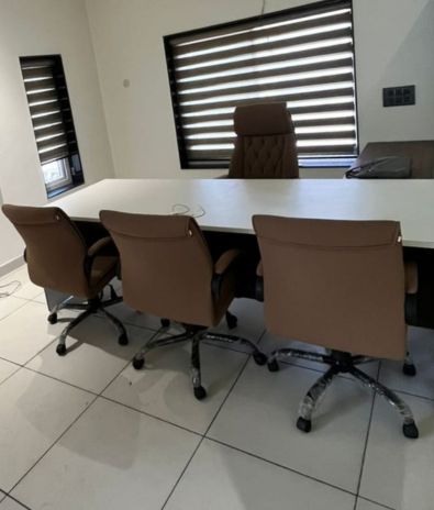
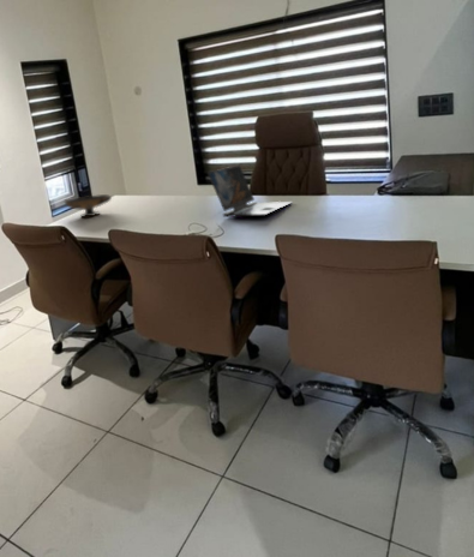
+ decorative bowl [62,193,113,218]
+ laptop [206,164,293,218]
